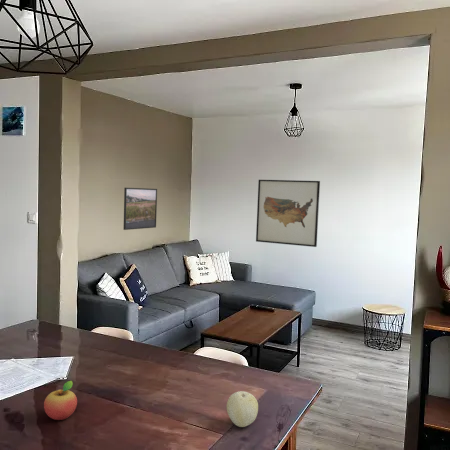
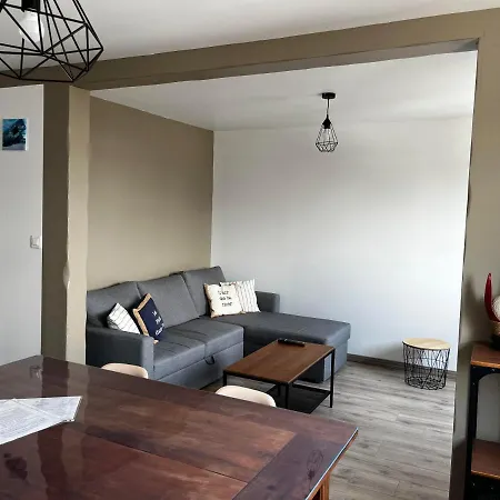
- wall art [255,179,321,248]
- fruit [43,380,78,421]
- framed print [123,187,158,231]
- fruit [226,390,259,428]
